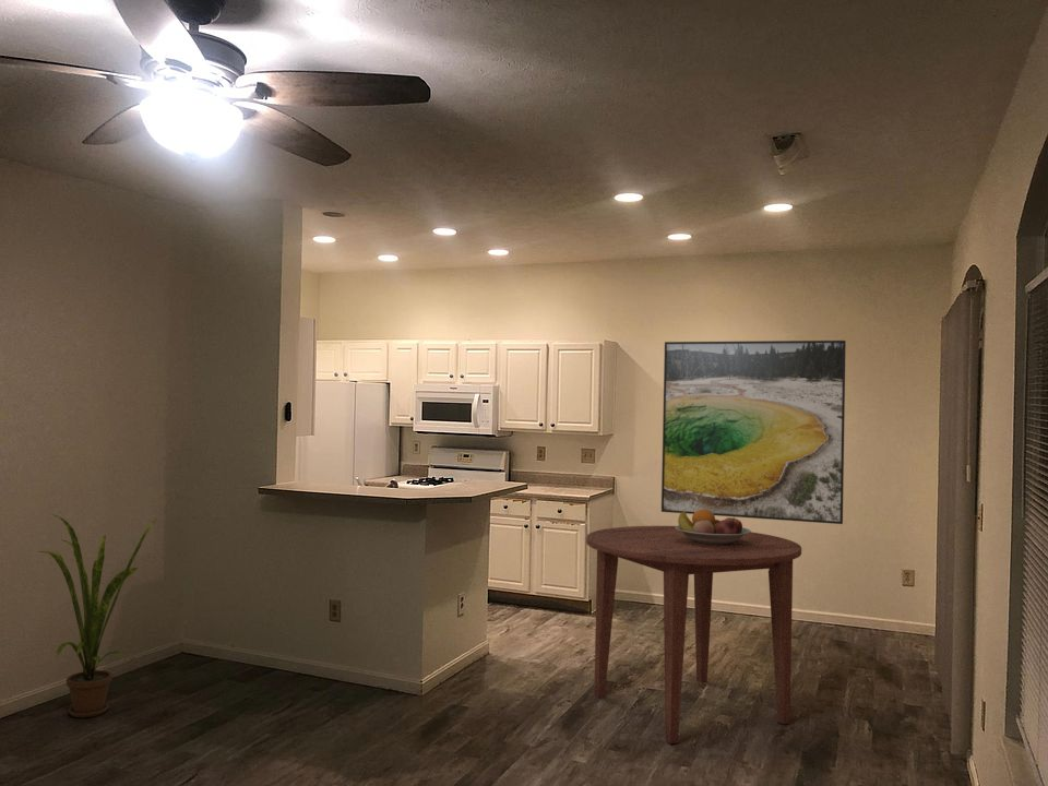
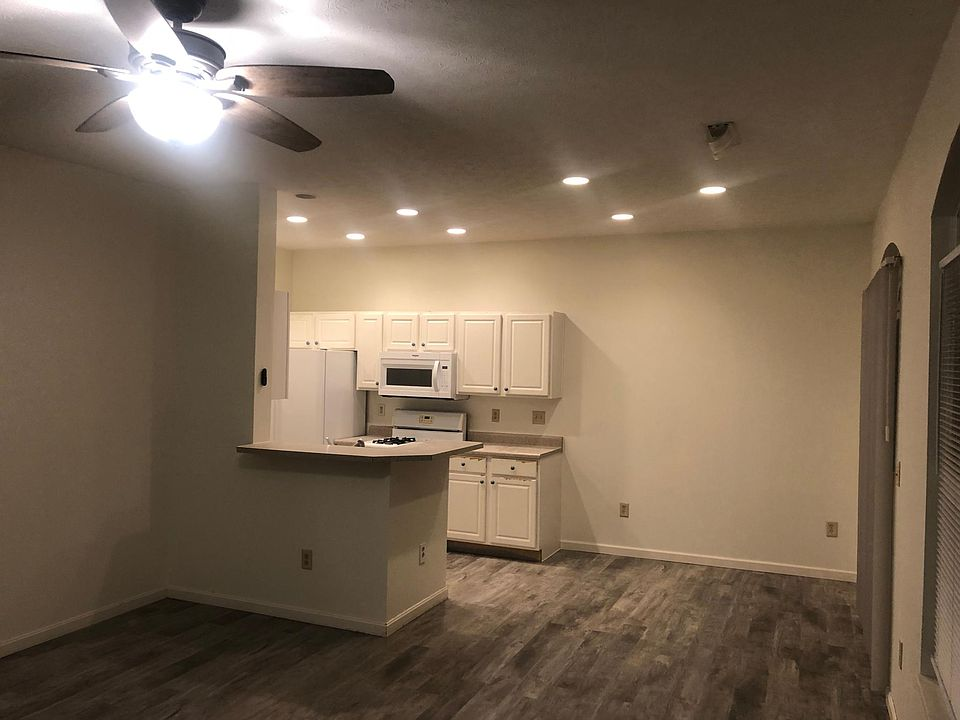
- house plant [37,513,158,718]
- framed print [660,340,847,525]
- dining table [585,525,802,745]
- fruit bowl [676,510,752,545]
